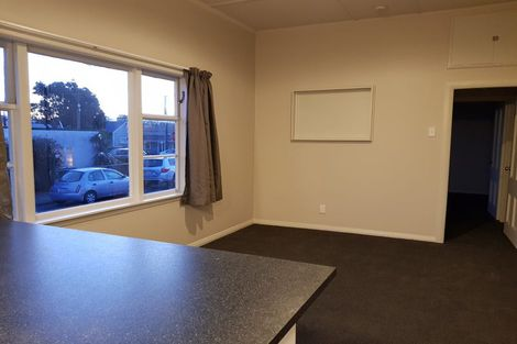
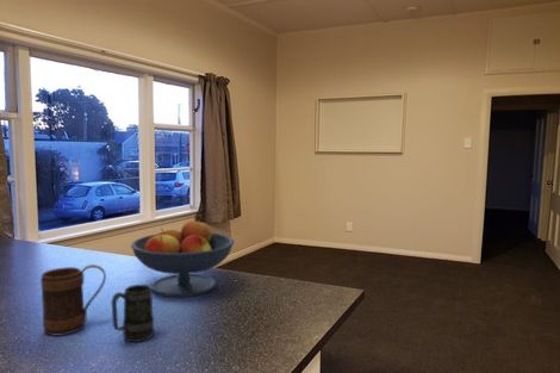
+ mug [110,284,155,343]
+ fruit bowl [130,220,235,298]
+ mug [39,263,107,336]
